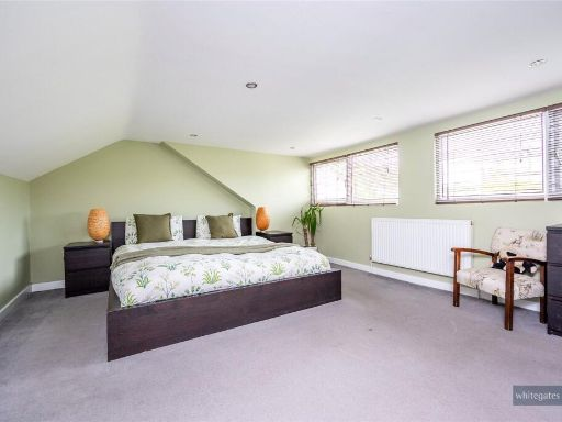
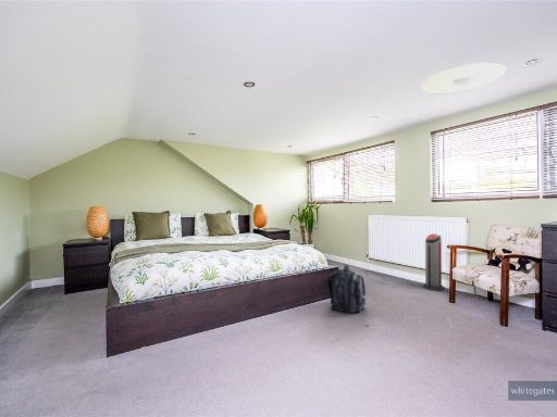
+ air purifier [421,232,446,292]
+ backpack [326,264,367,314]
+ ceiling light [420,61,508,96]
